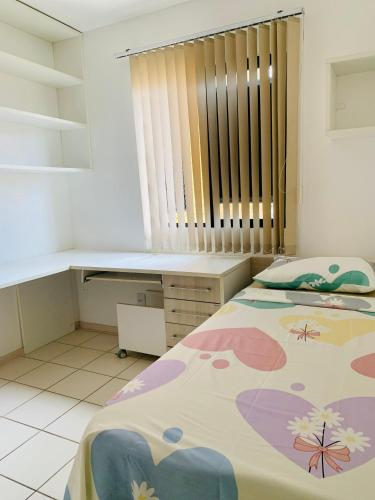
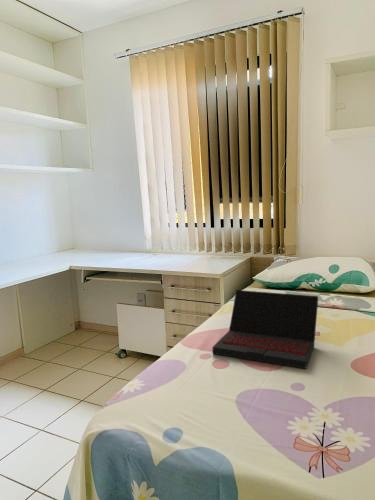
+ laptop [212,289,319,370]
